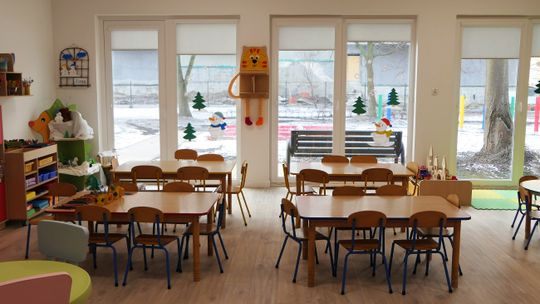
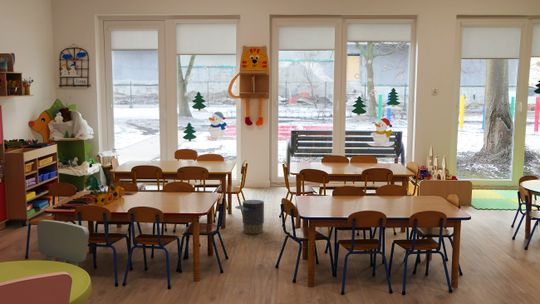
+ trash can [234,199,265,235]
